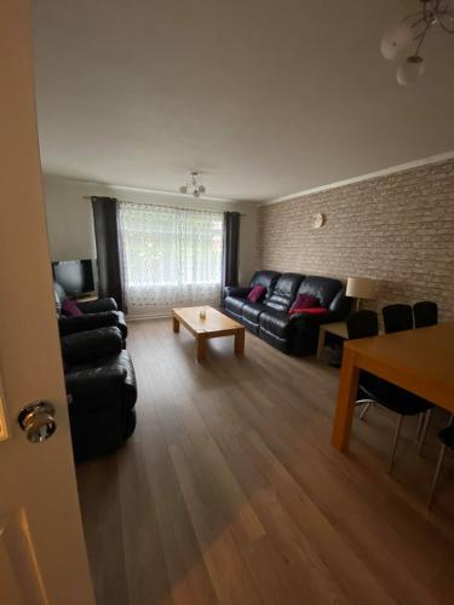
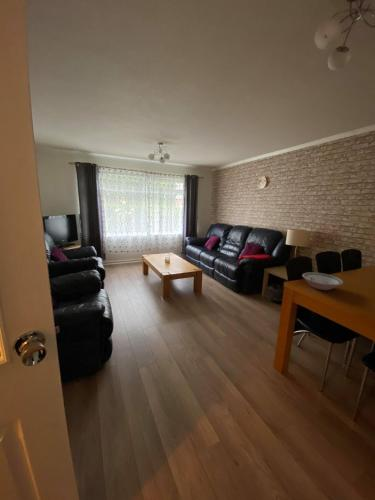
+ bowl [301,271,344,291]
